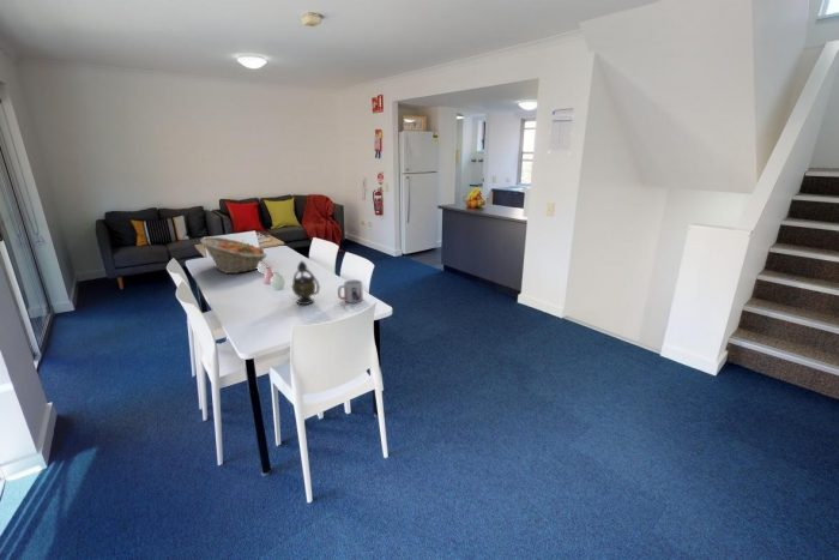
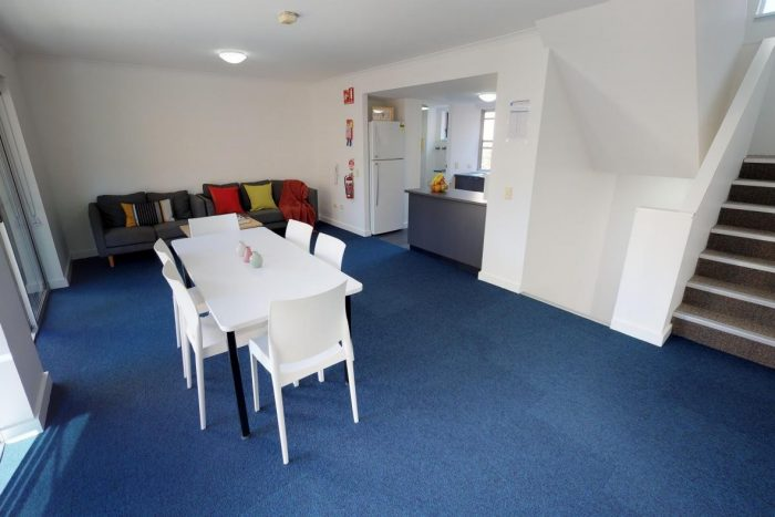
- fruit basket [199,236,268,275]
- teapot [290,260,321,306]
- mug [337,278,364,303]
